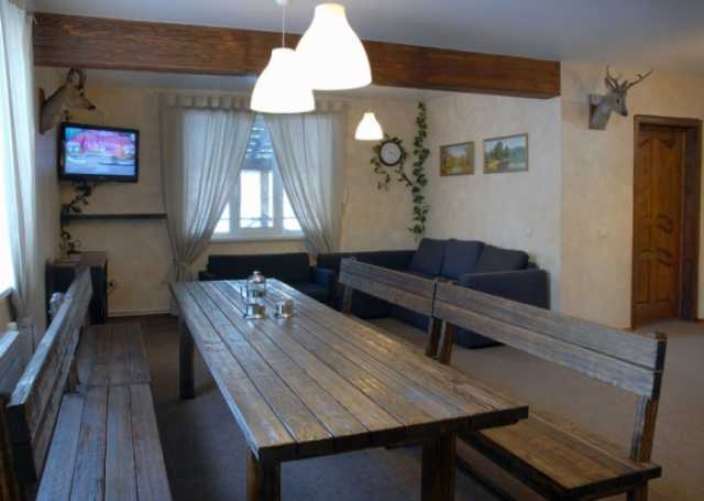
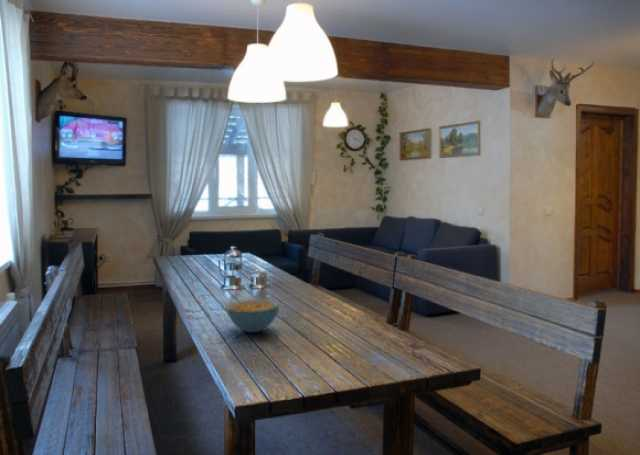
+ cereal bowl [225,298,280,333]
